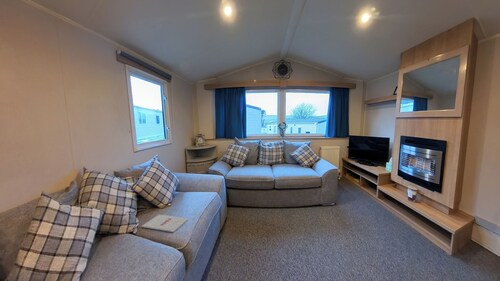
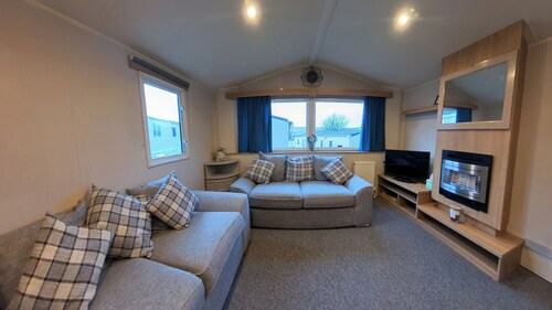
- magazine [140,214,189,233]
